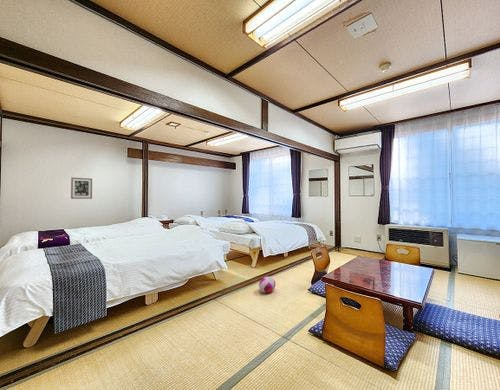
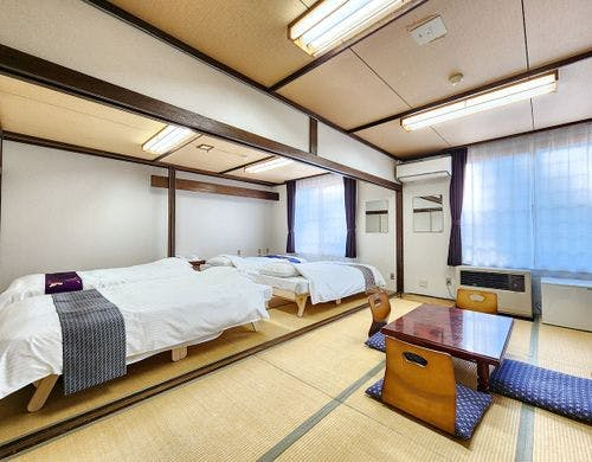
- plush toy [258,276,277,294]
- wall art [70,176,93,200]
